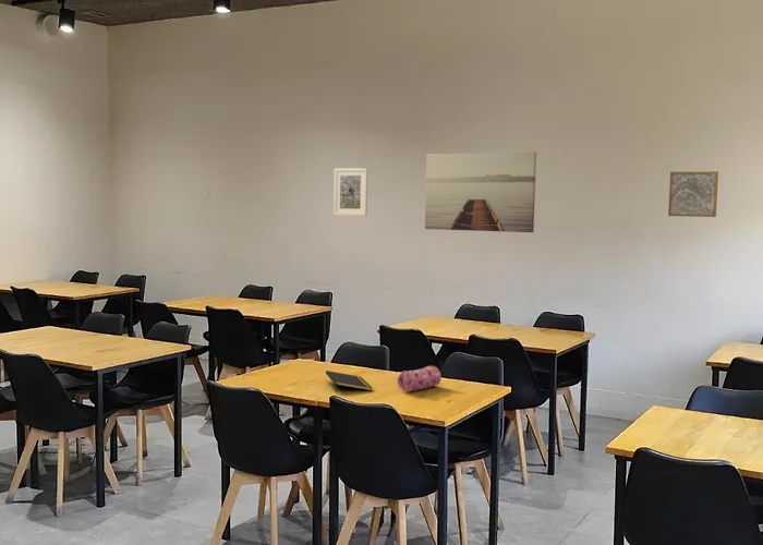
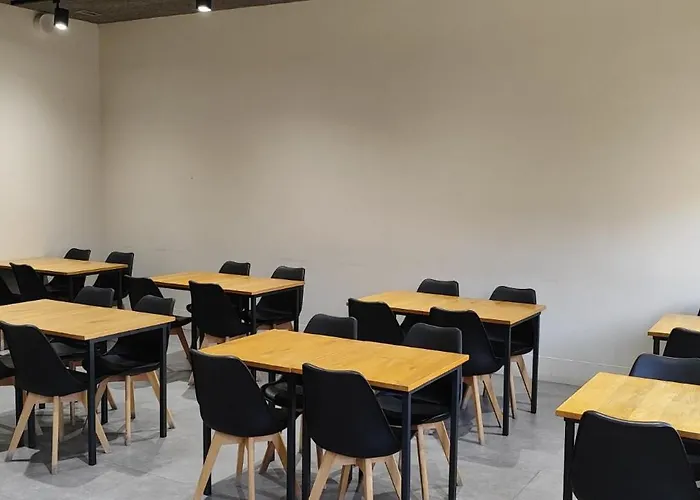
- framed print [332,167,368,217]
- wall art [424,150,537,233]
- notepad [325,370,373,393]
- pencil case [397,365,443,392]
- wall art [667,170,719,218]
